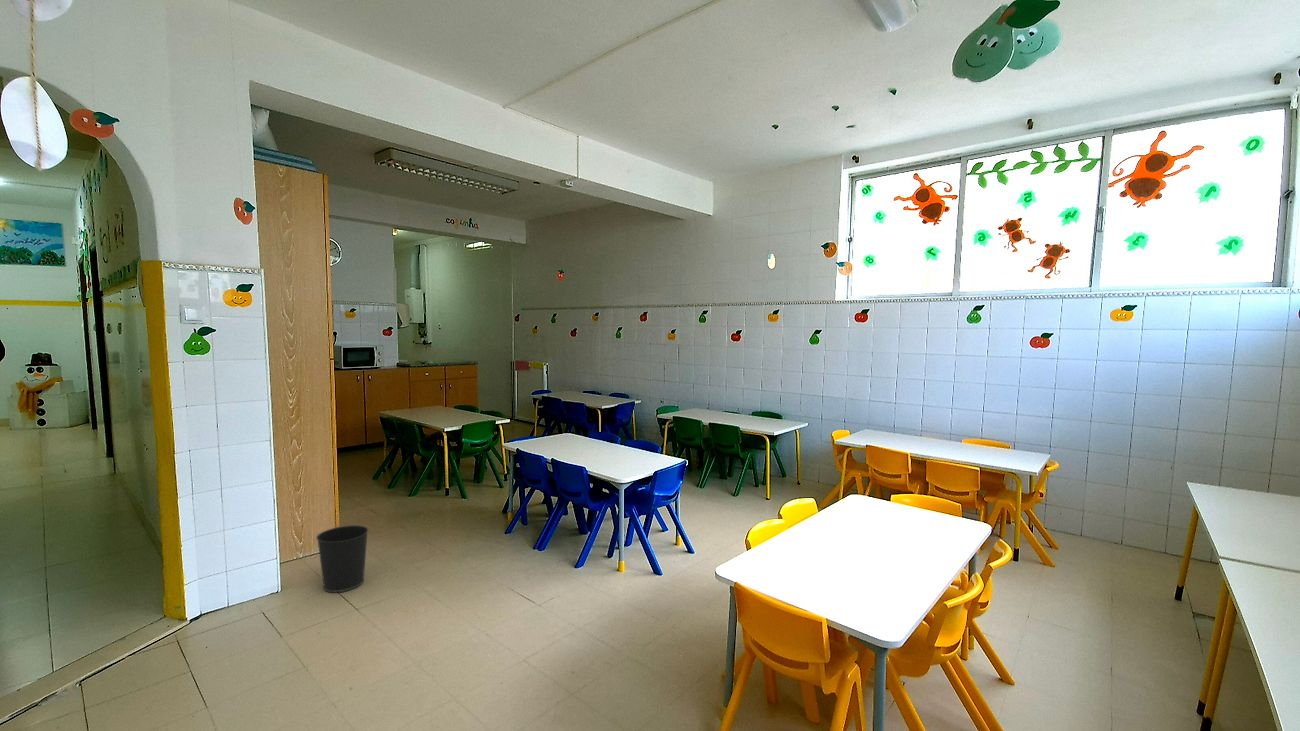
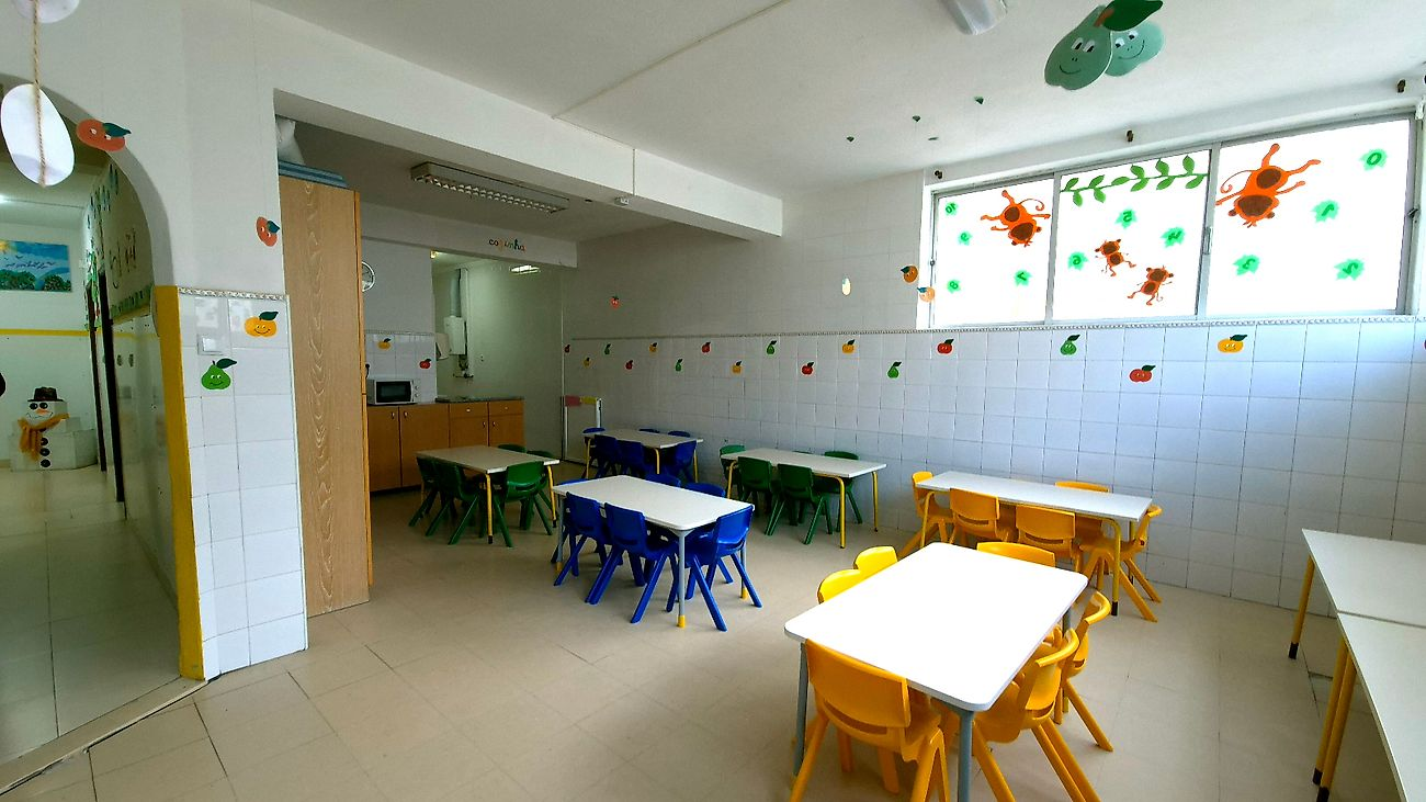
- wastebasket [315,524,370,593]
